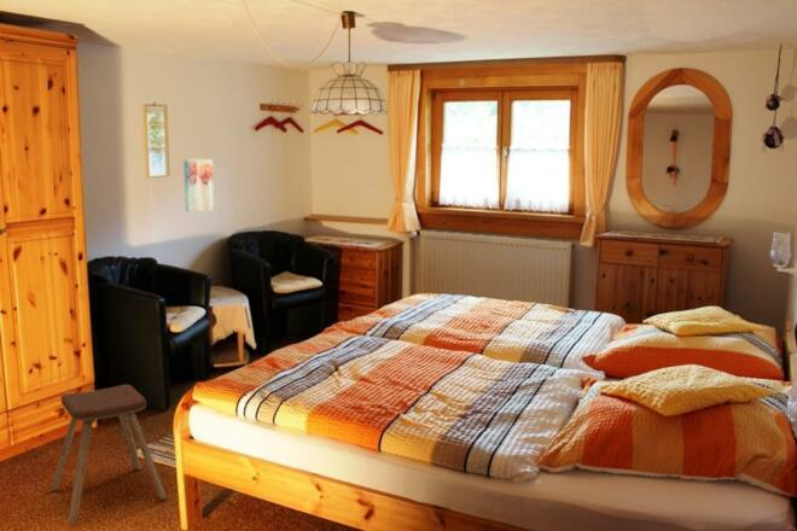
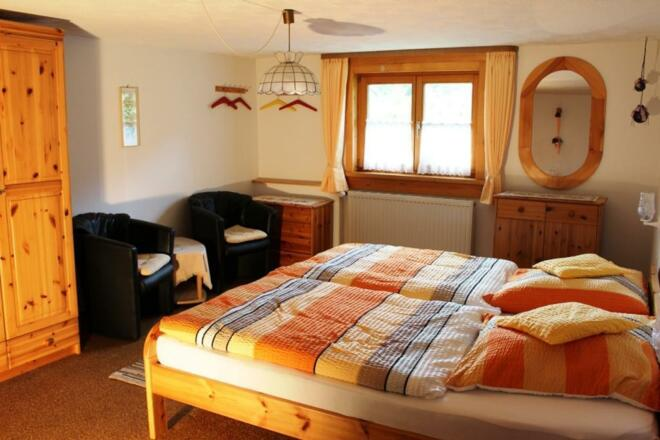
- wall art [182,158,215,214]
- music stool [50,384,167,525]
